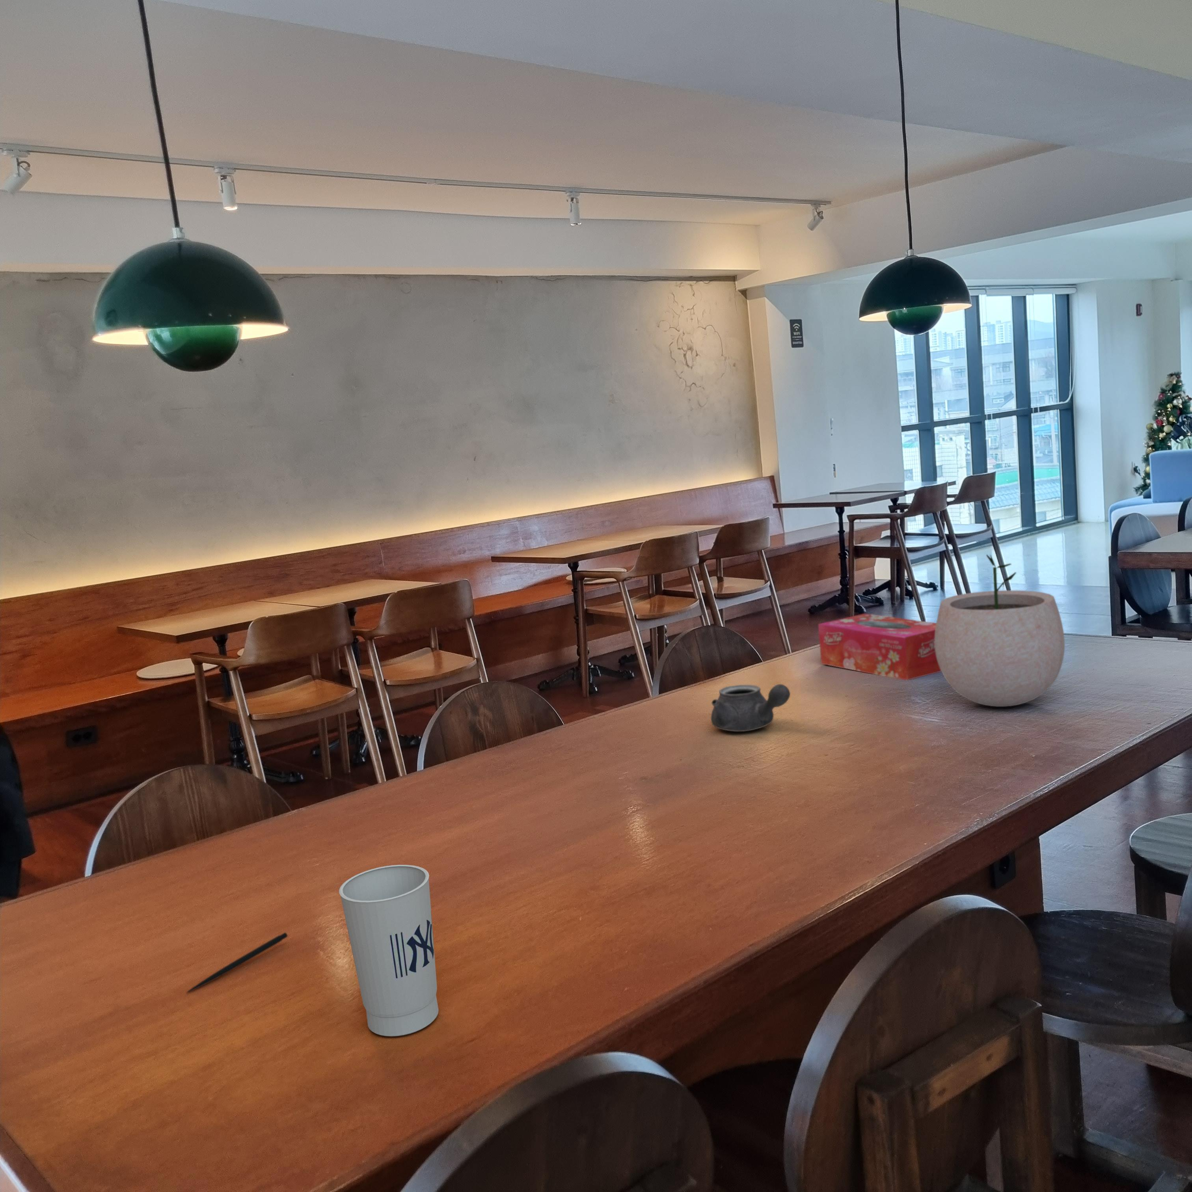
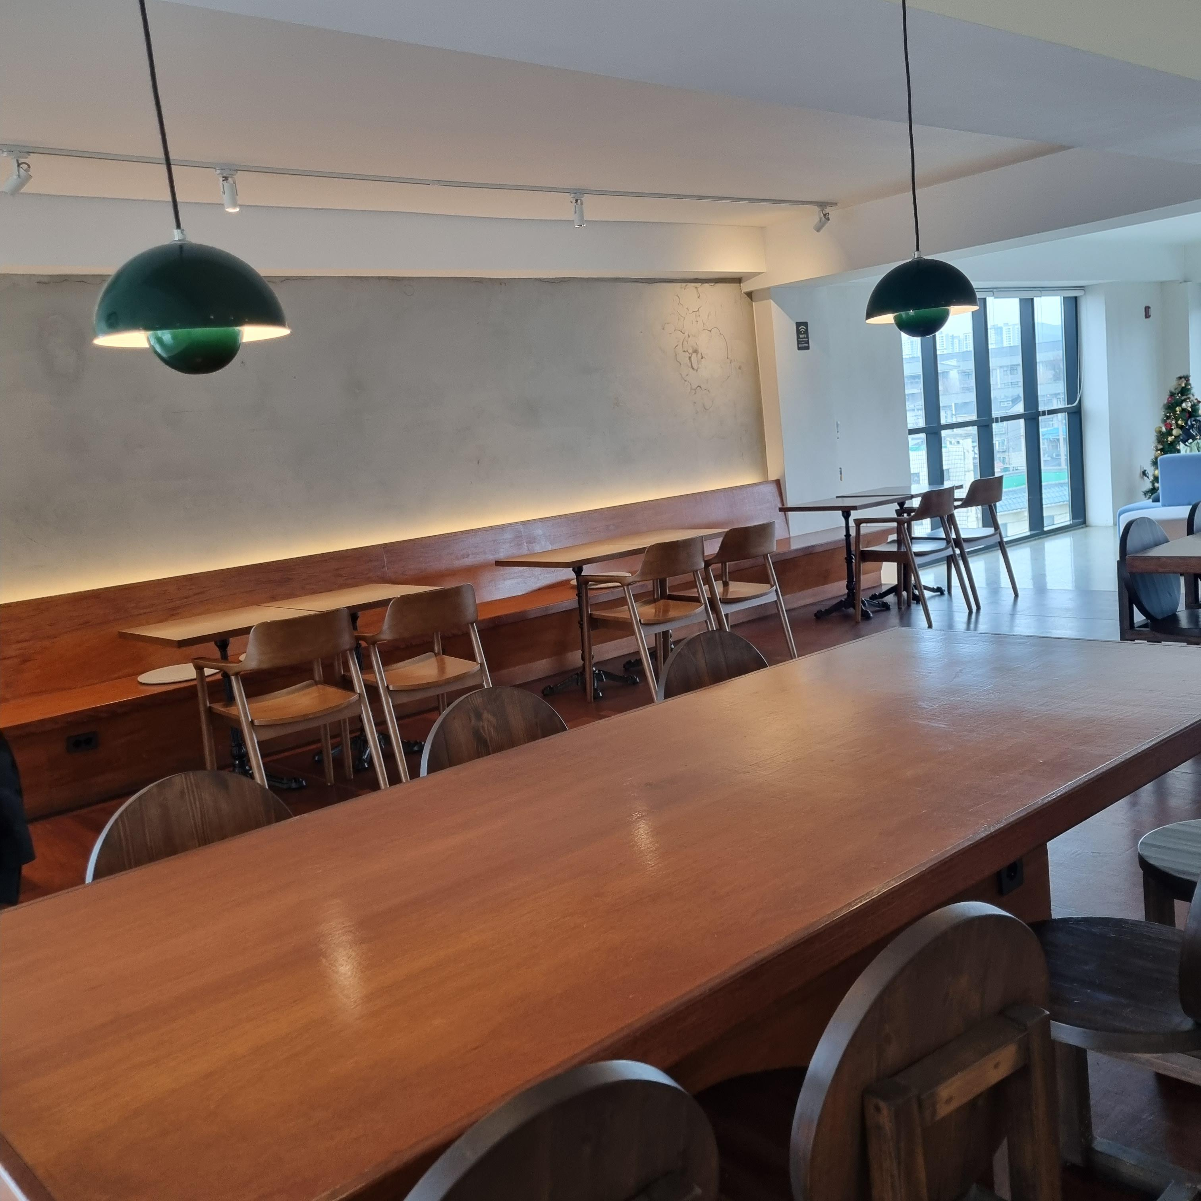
- cup [338,865,439,1037]
- teapot [711,684,790,732]
- tissue box [818,613,942,681]
- pen [186,932,288,993]
- plant pot [934,553,1065,707]
